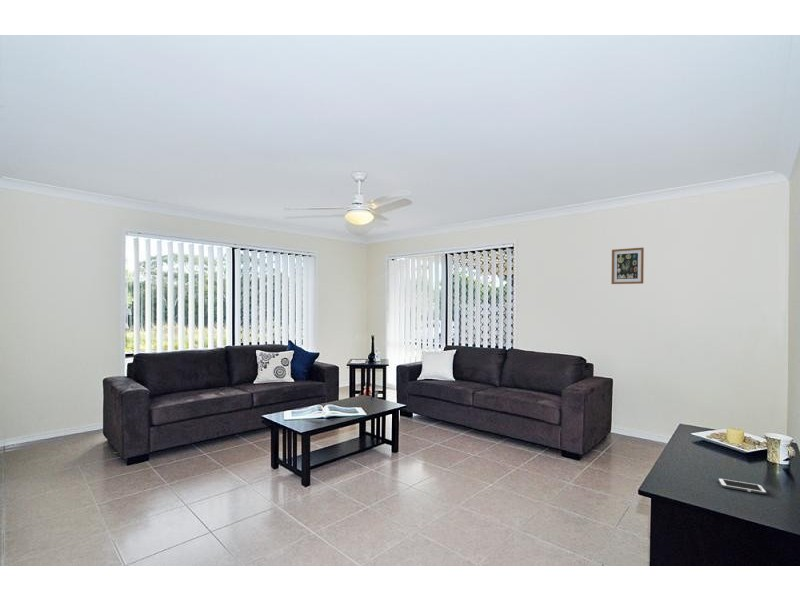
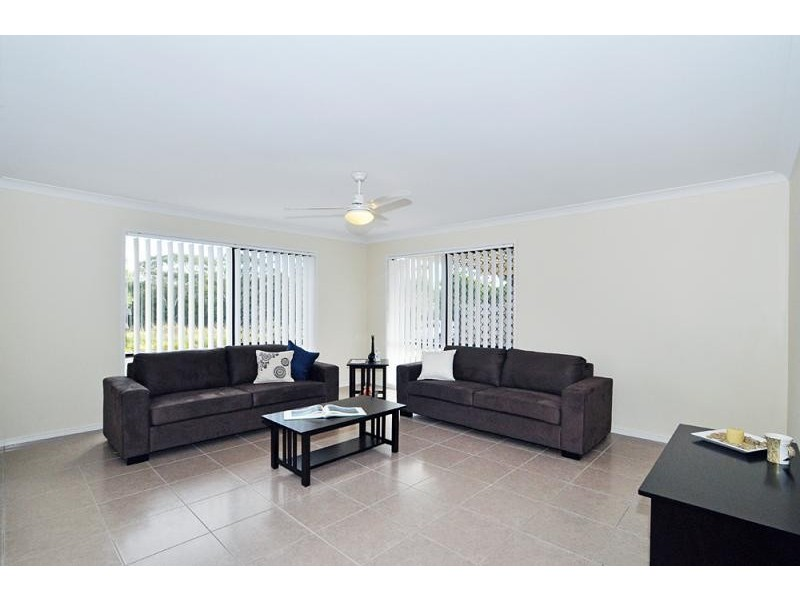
- cell phone [717,477,768,495]
- wall art [610,247,645,285]
